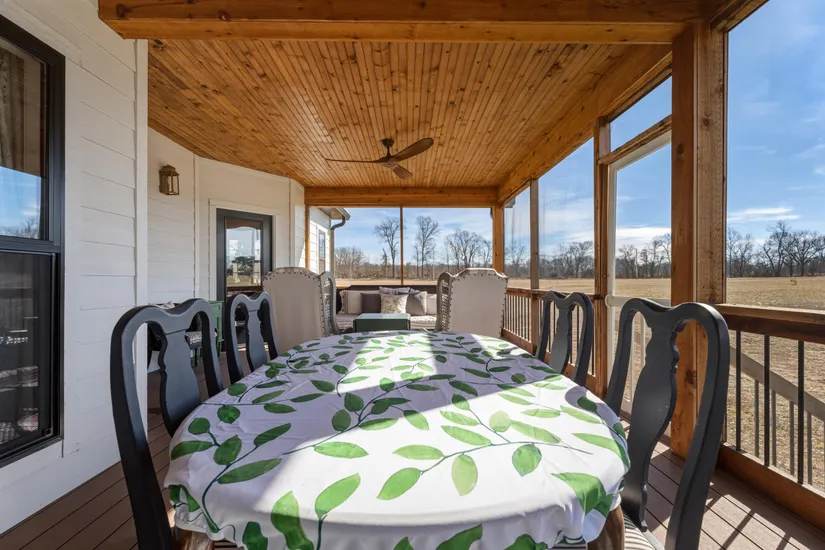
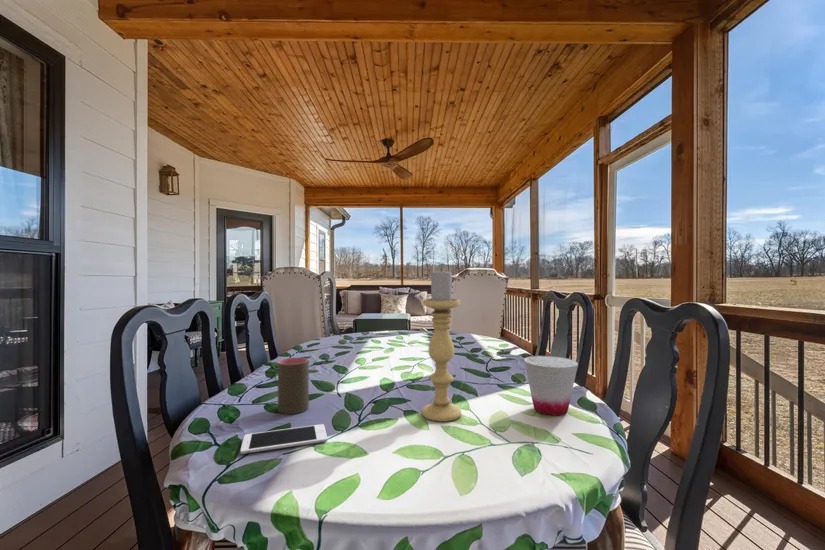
+ cup [277,357,310,415]
+ candle holder [421,268,462,422]
+ cup [523,355,579,416]
+ cell phone [239,423,328,455]
